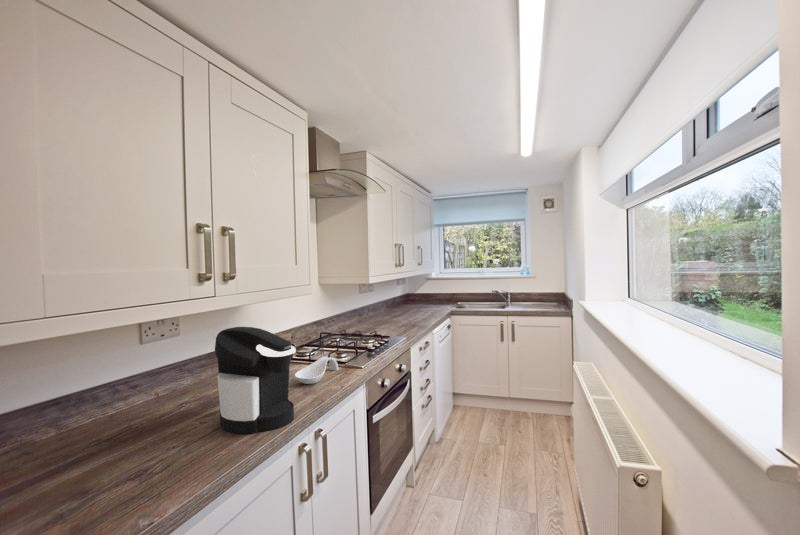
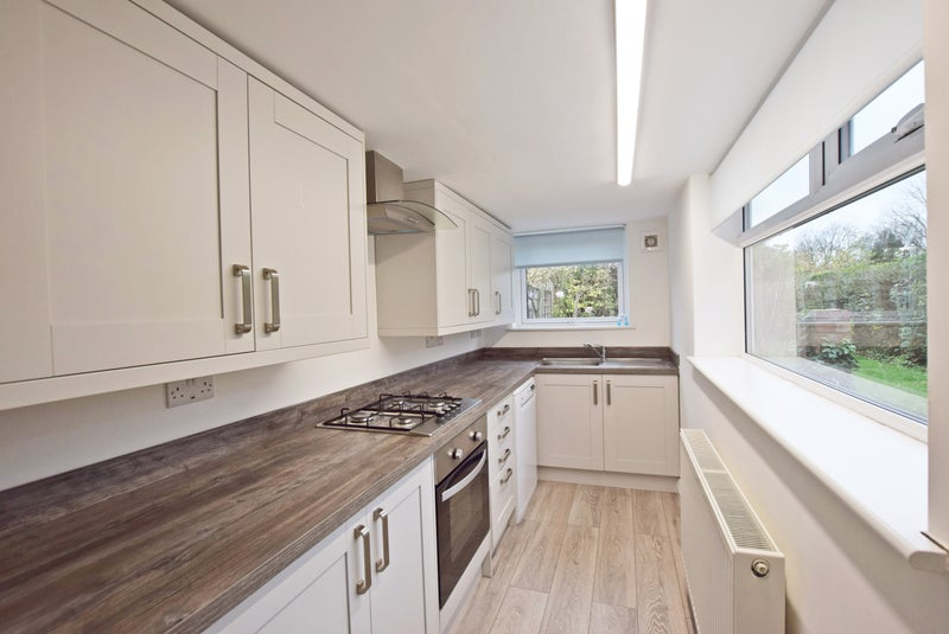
- spoon rest [294,356,339,385]
- coffee maker [214,326,297,435]
